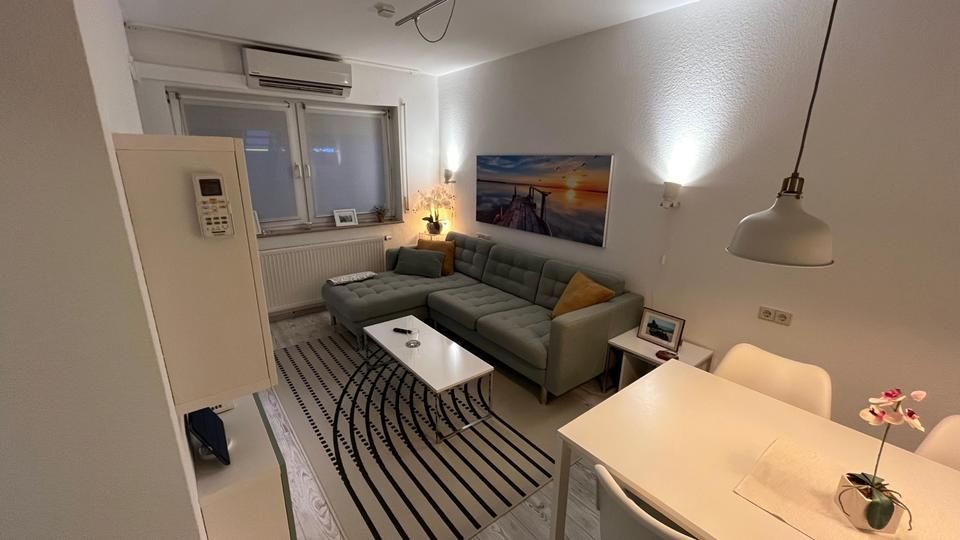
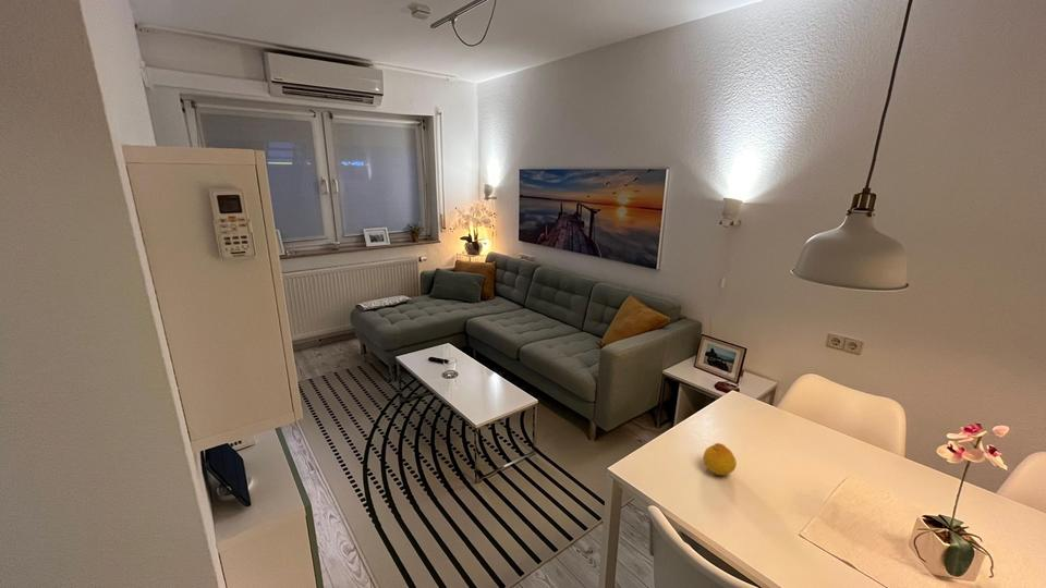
+ fruit [702,442,738,476]
